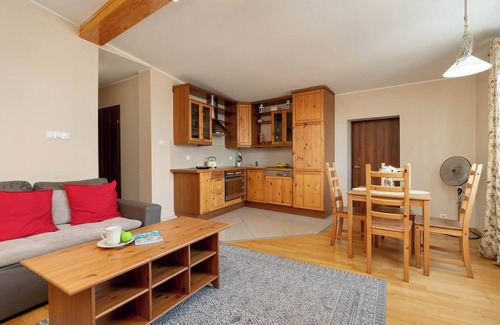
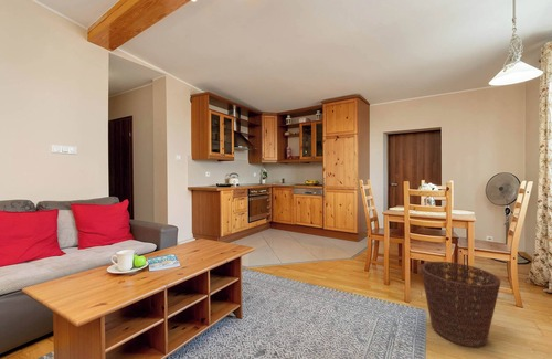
+ basket [420,261,502,349]
